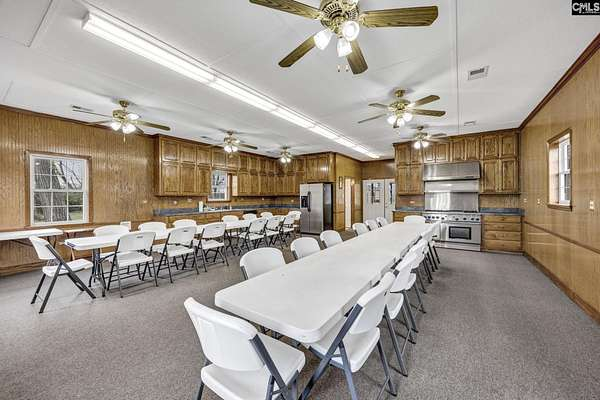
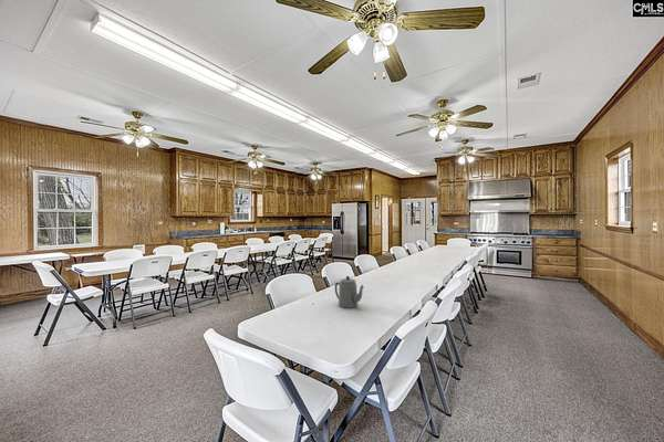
+ teapot [334,275,365,309]
